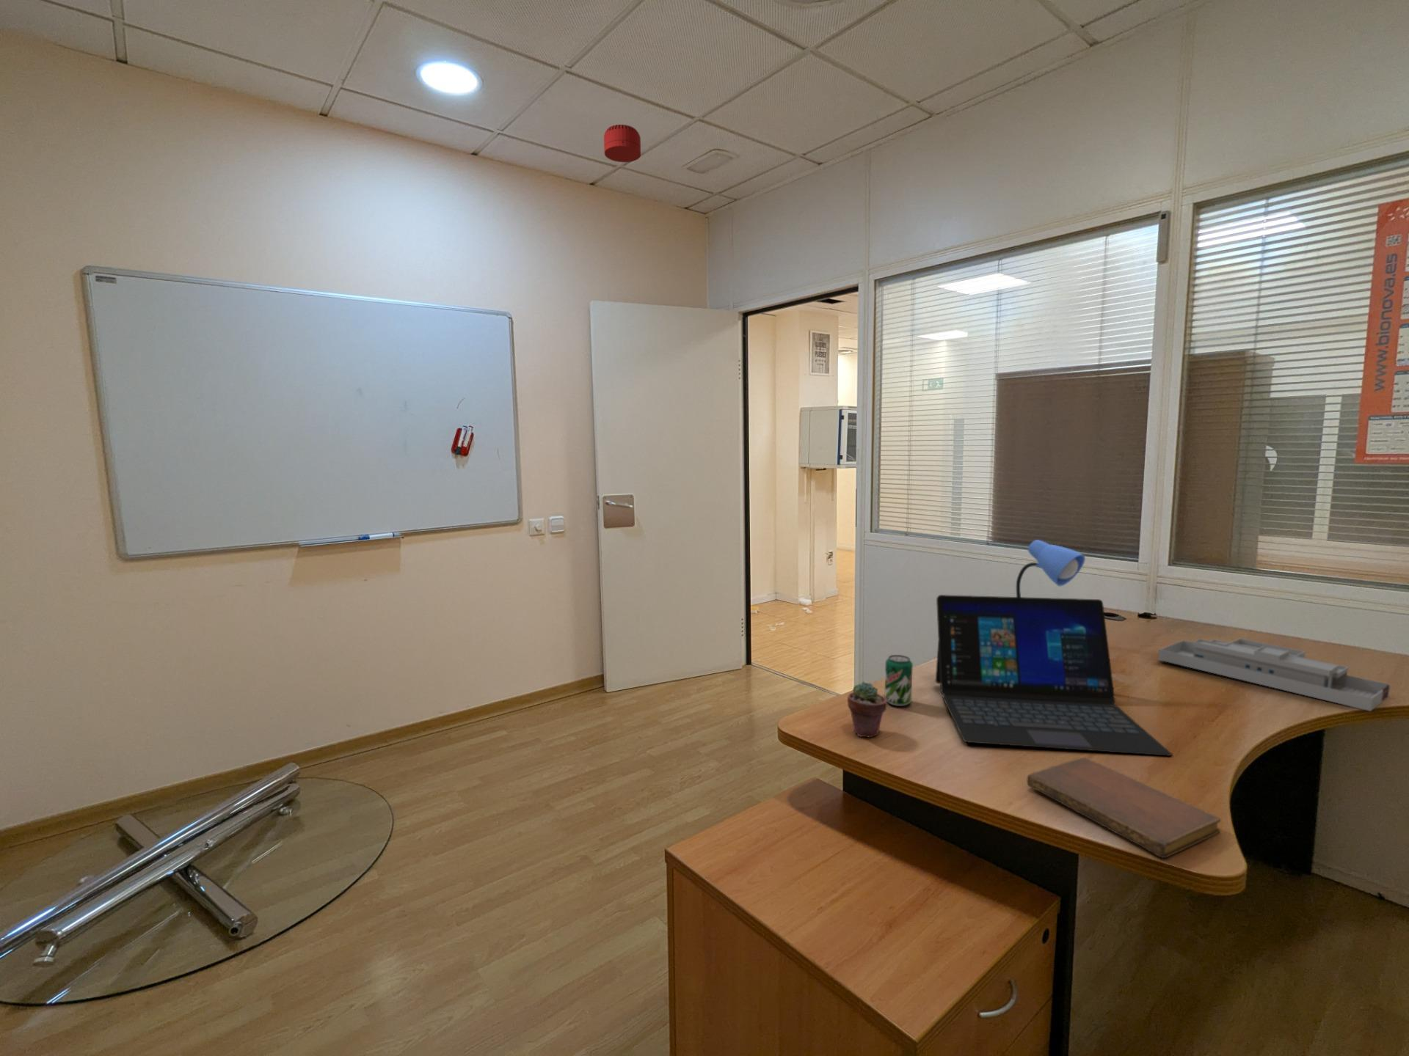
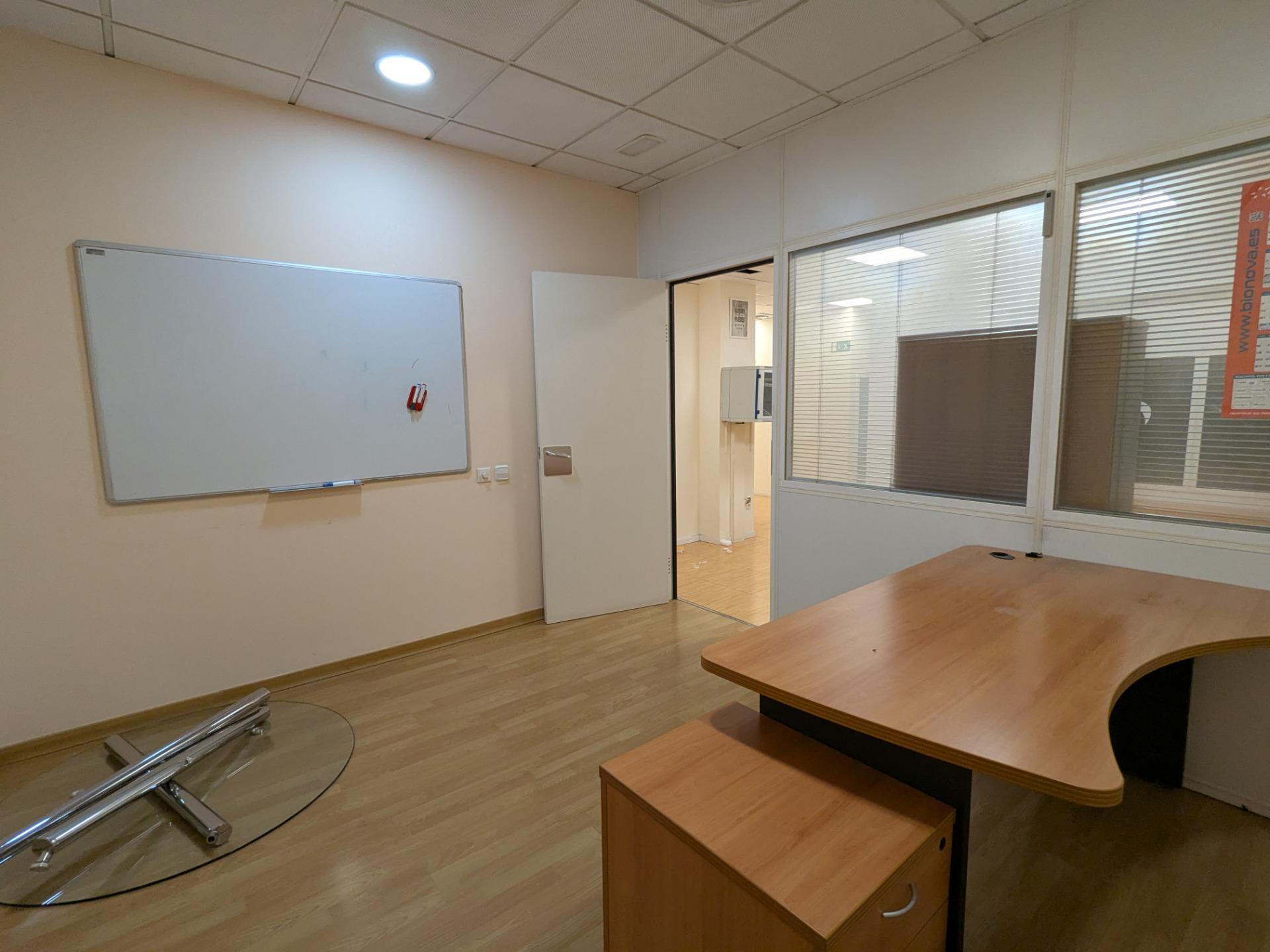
- laptop [935,593,1172,757]
- desk lamp [1015,539,1086,597]
- desk organizer [1158,638,1391,712]
- notebook [1026,757,1222,859]
- smoke detector [604,124,641,163]
- potted succulent [847,681,888,738]
- beverage can [884,654,914,707]
